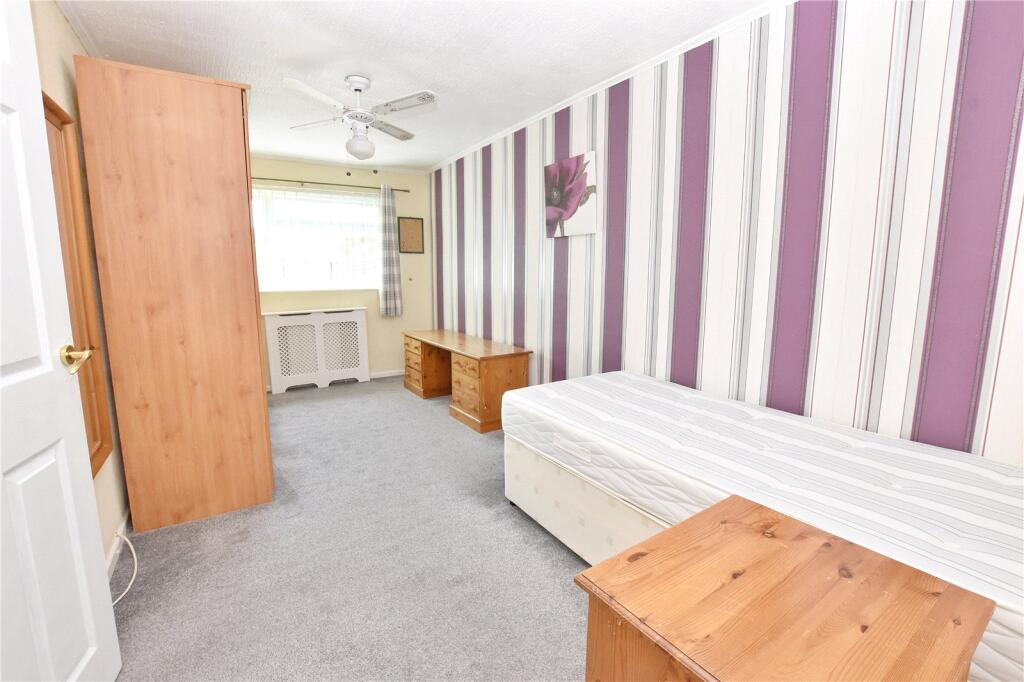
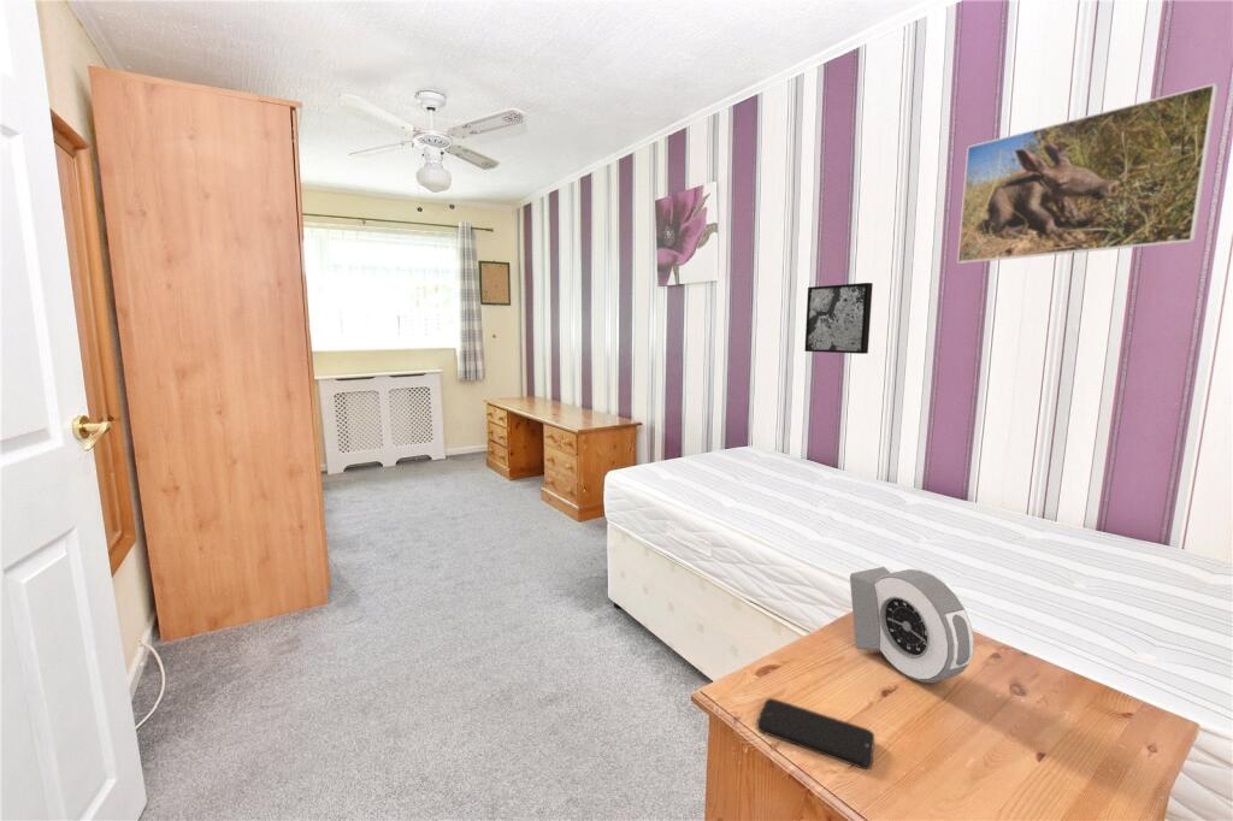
+ wall art [803,282,874,355]
+ alarm clock [849,566,975,684]
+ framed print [956,82,1220,265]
+ smartphone [756,697,875,770]
